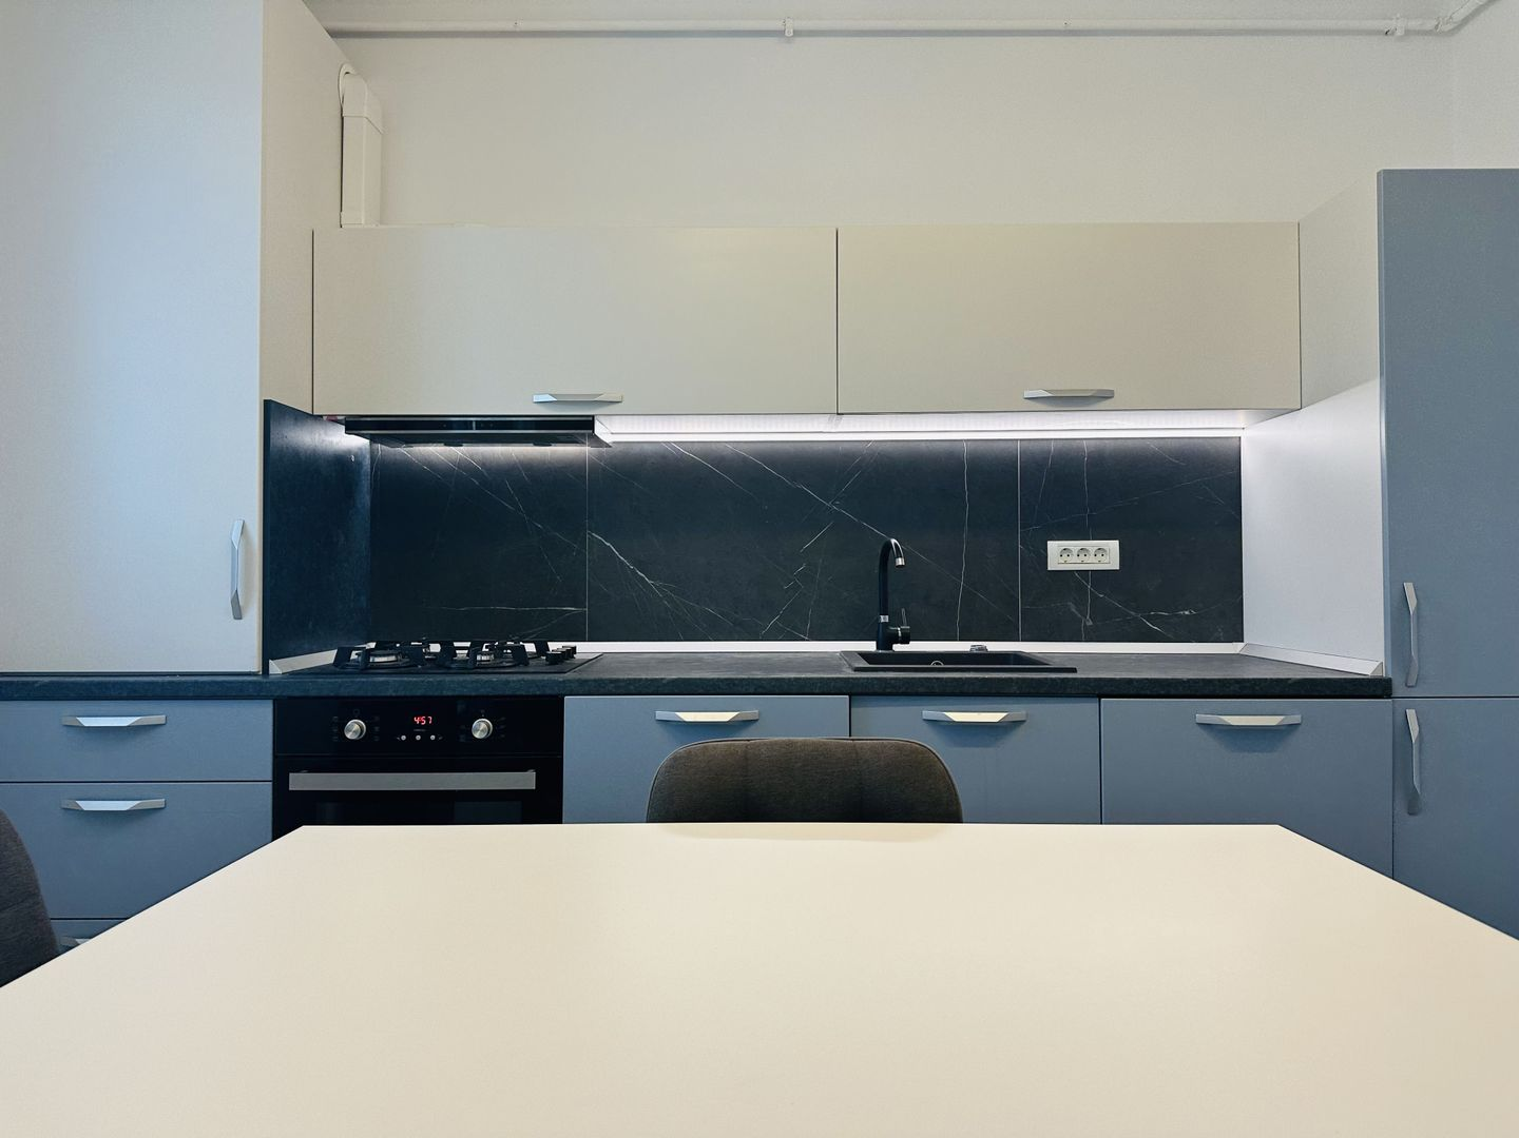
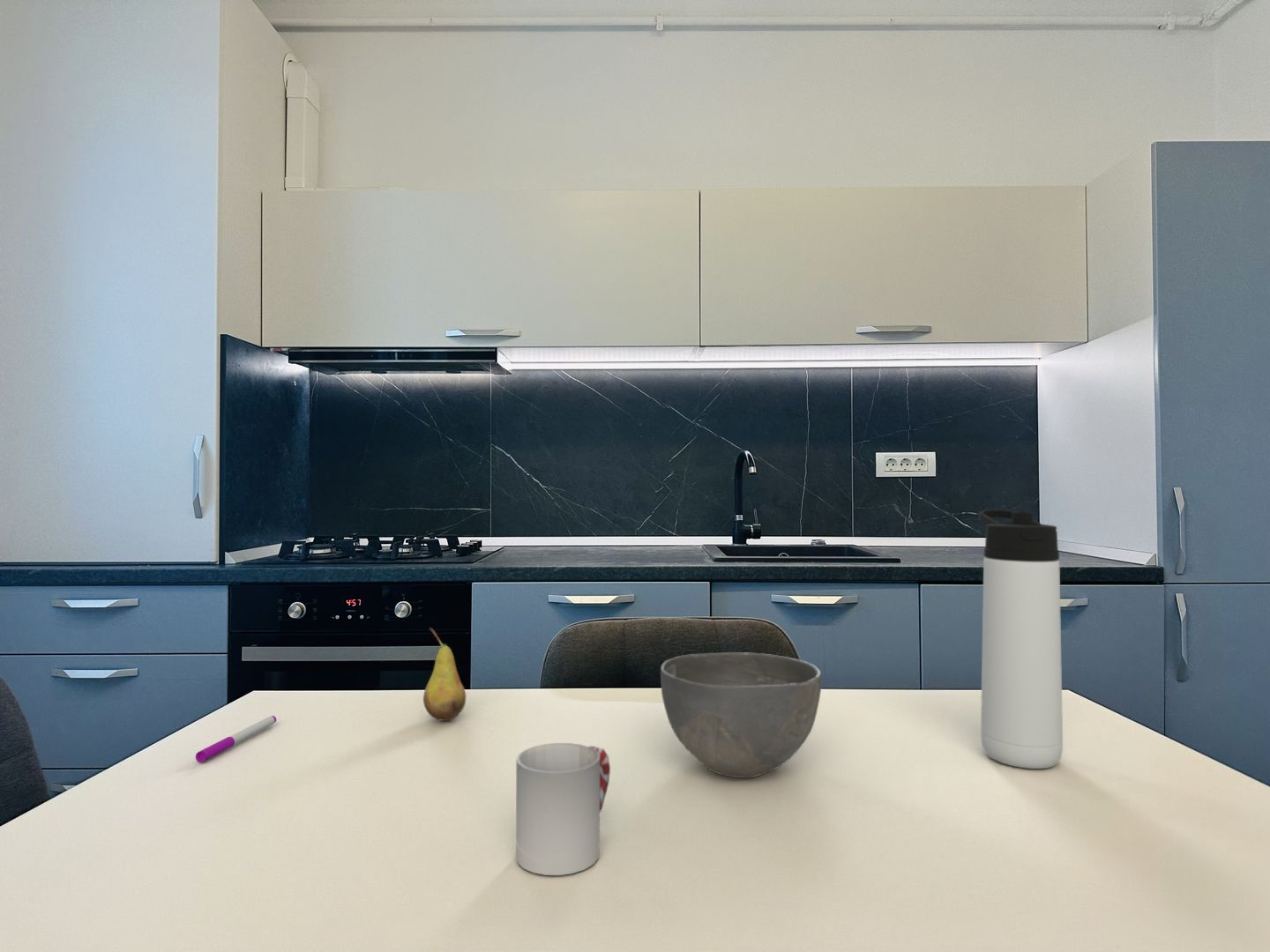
+ cup [515,742,611,876]
+ pen [195,715,277,763]
+ fruit [422,627,467,722]
+ bowl [660,651,823,778]
+ thermos bottle [978,509,1064,770]
